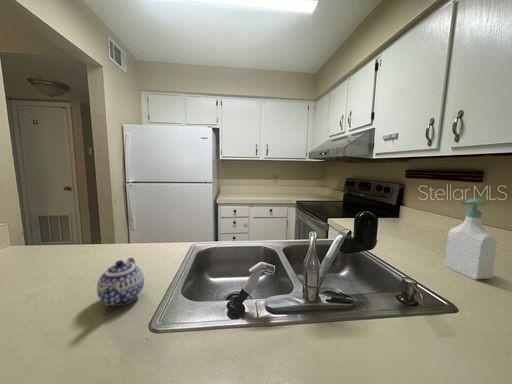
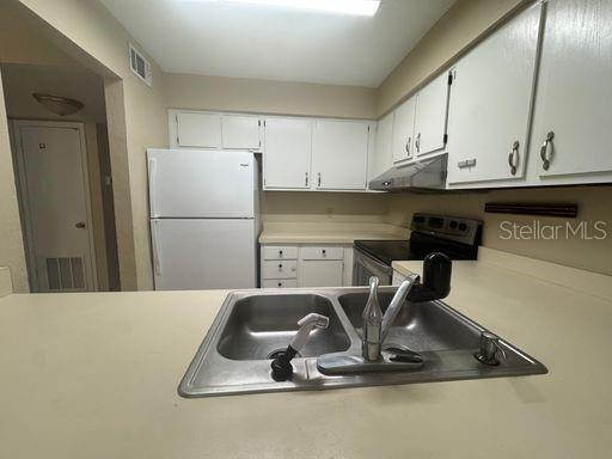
- soap bottle [444,198,498,280]
- teapot [96,257,145,307]
